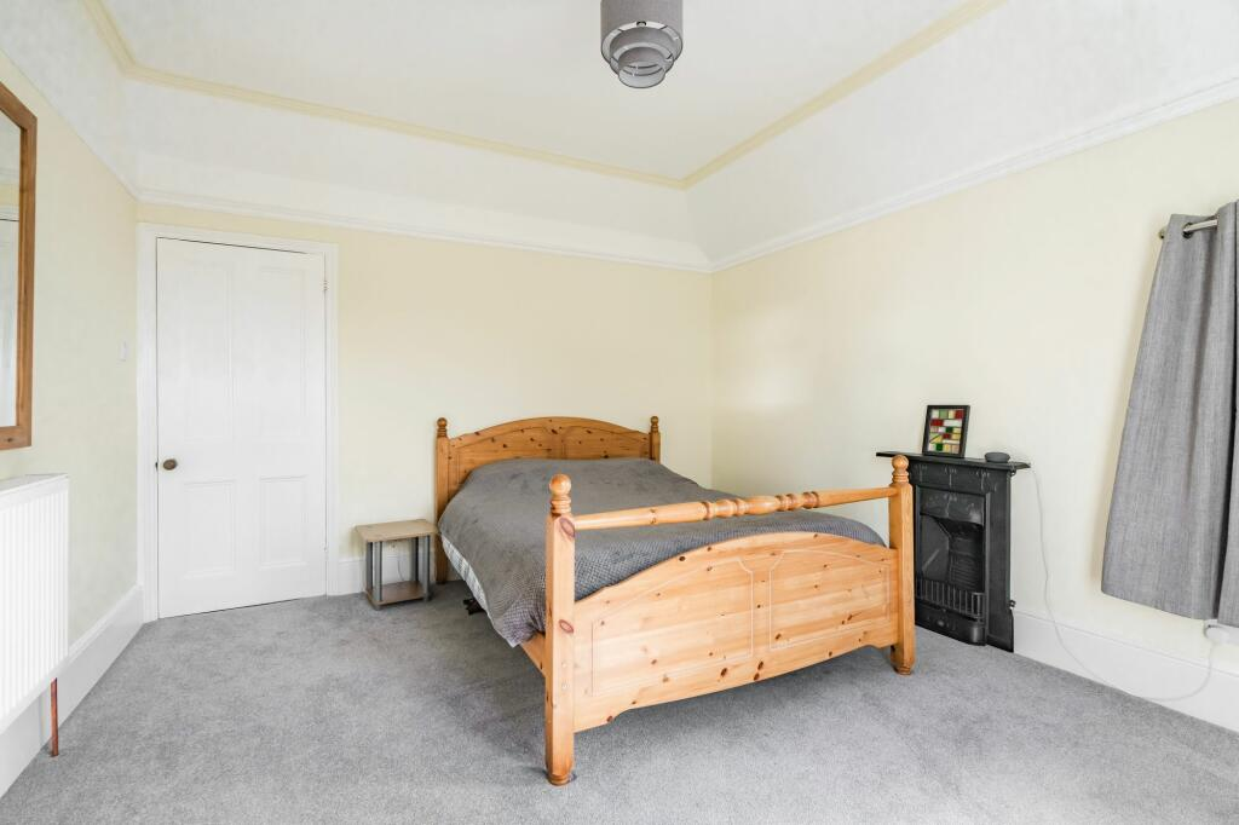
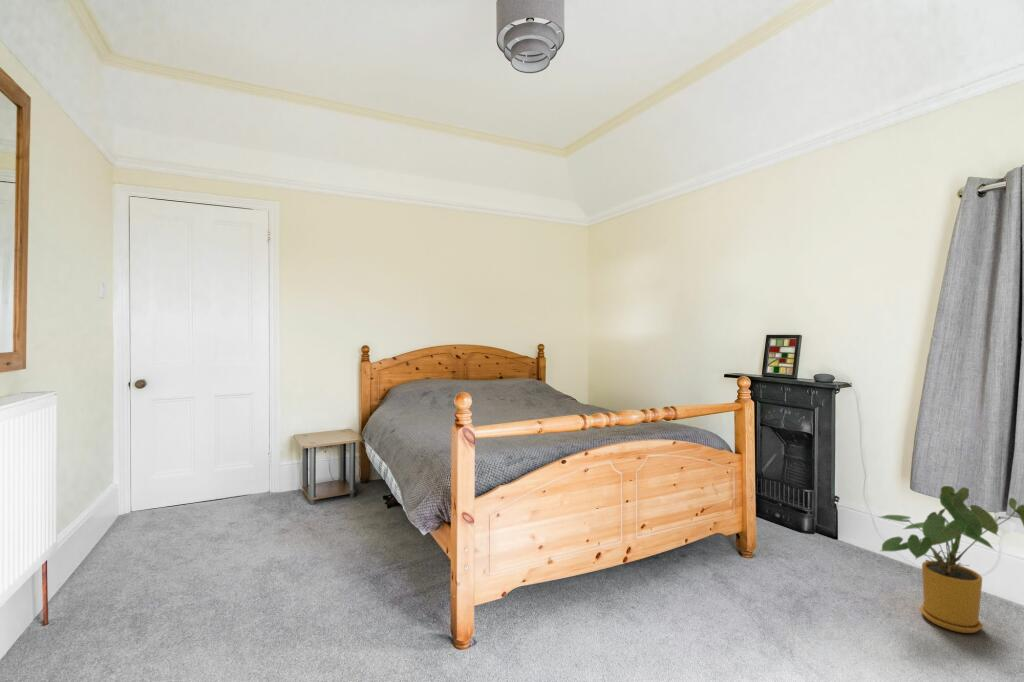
+ house plant [879,485,1024,634]
